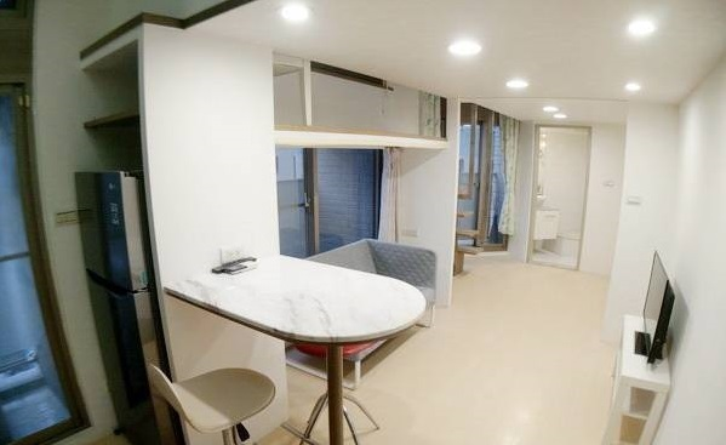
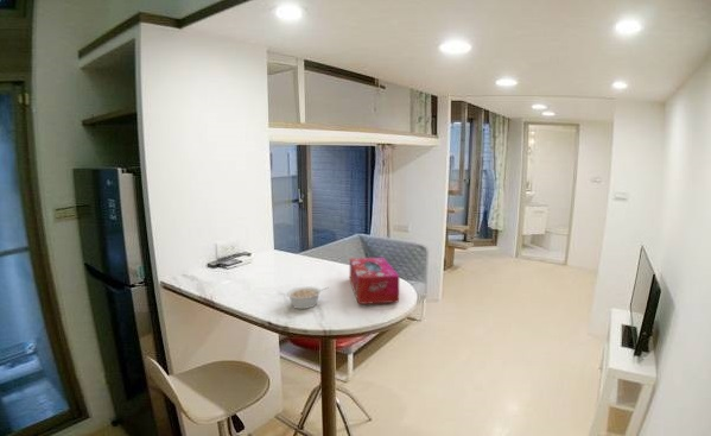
+ legume [286,285,329,310]
+ tissue box [349,257,400,305]
